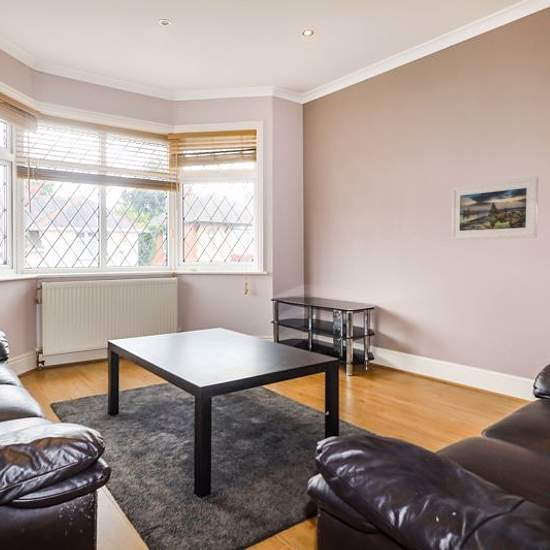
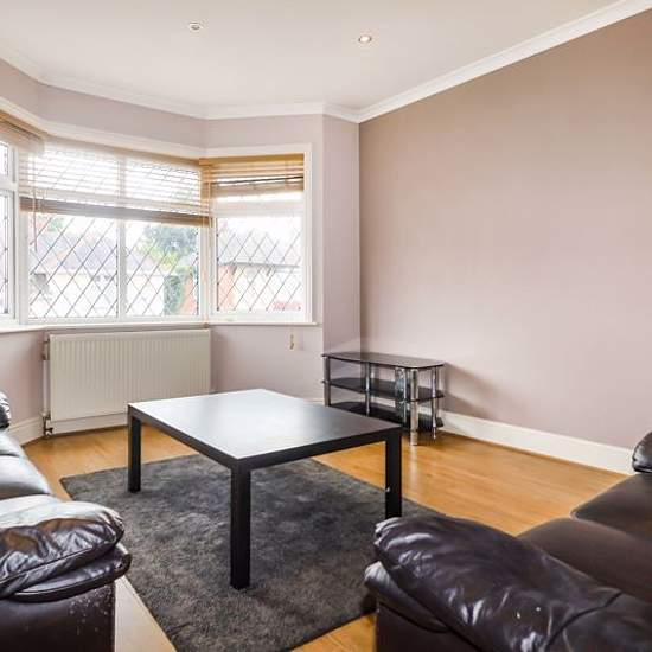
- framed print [450,175,539,241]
